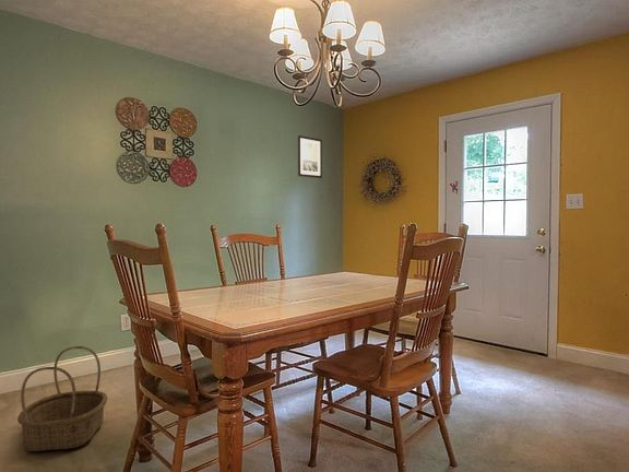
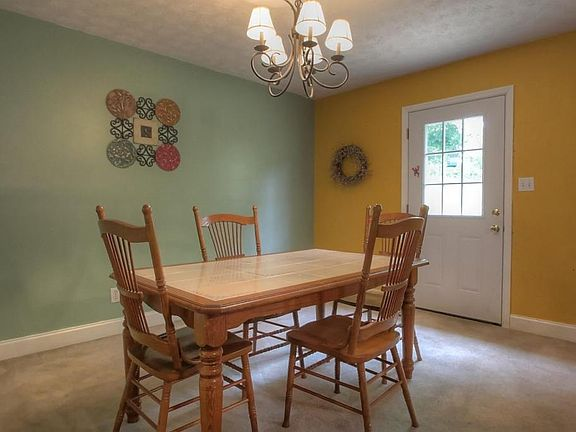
- basket [16,345,108,452]
- wall art [297,134,323,179]
